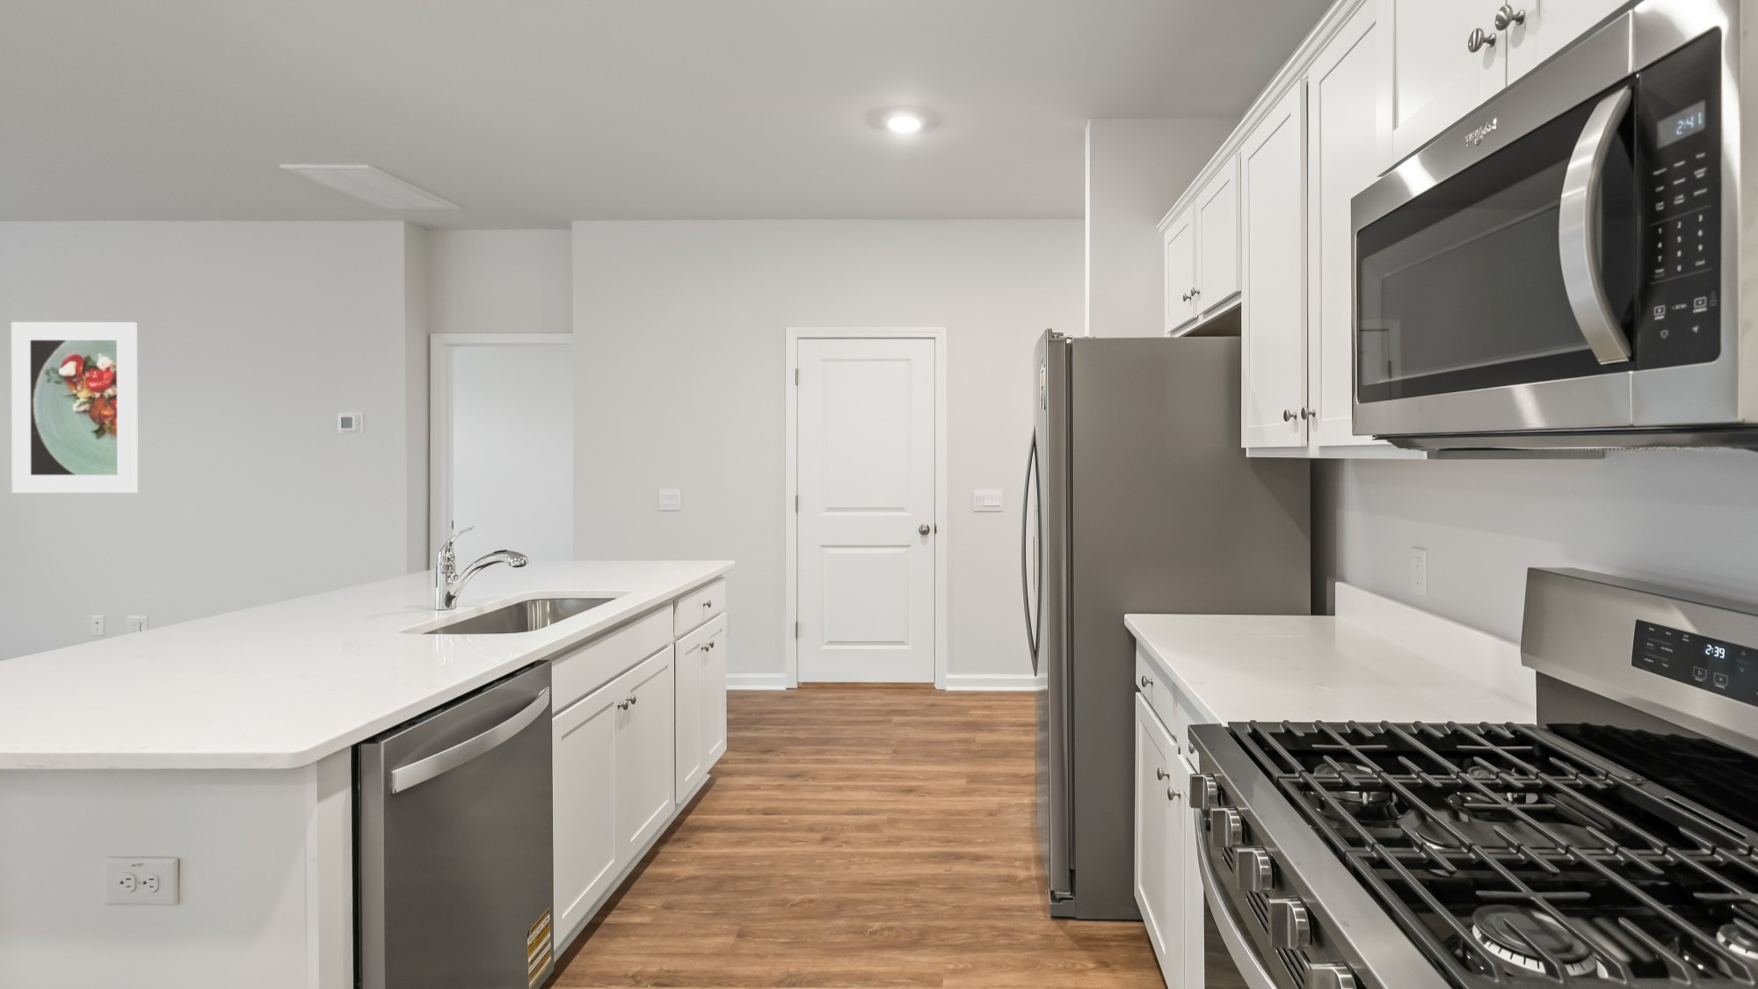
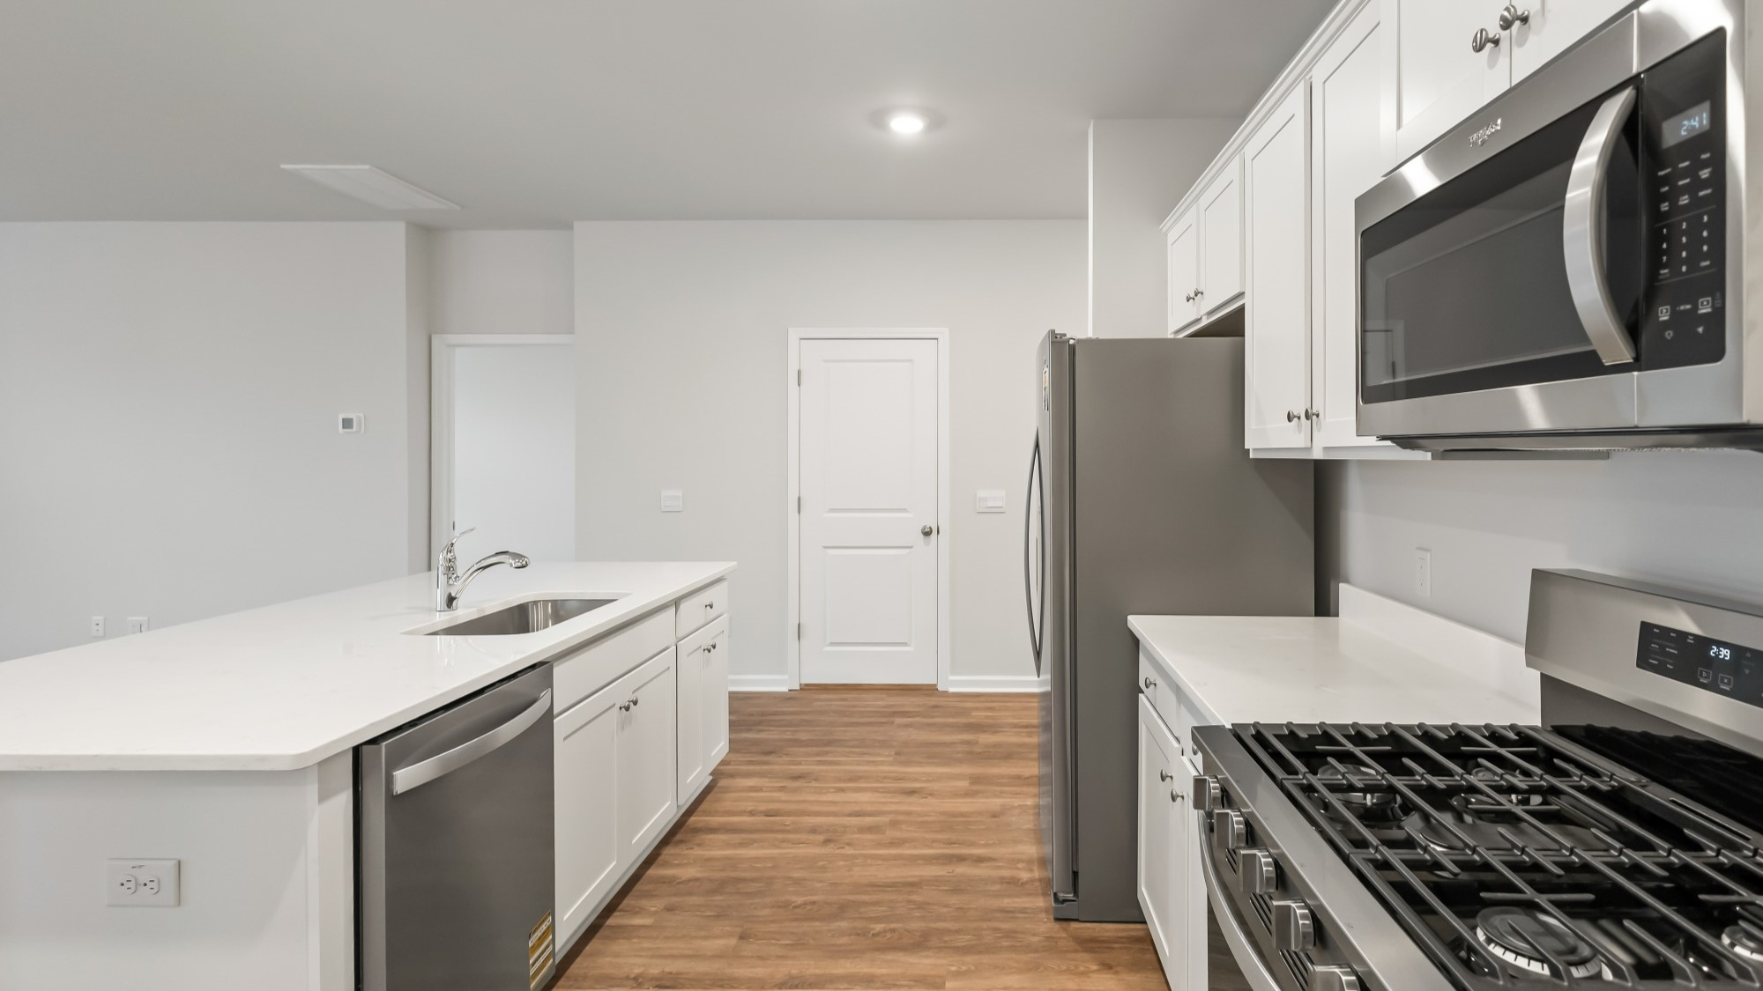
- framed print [11,321,139,494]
